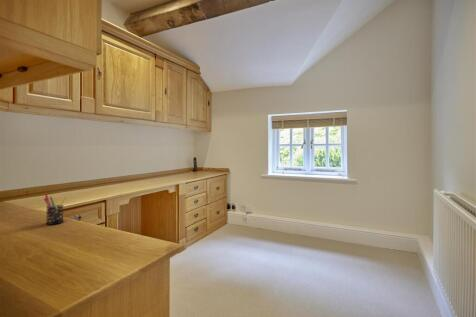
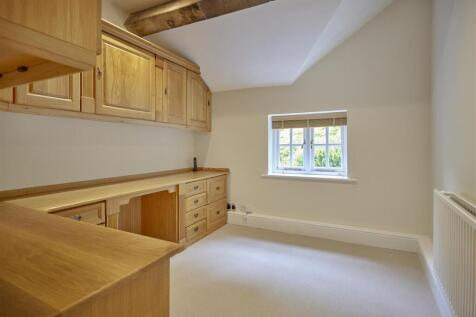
- pen holder [43,193,67,226]
